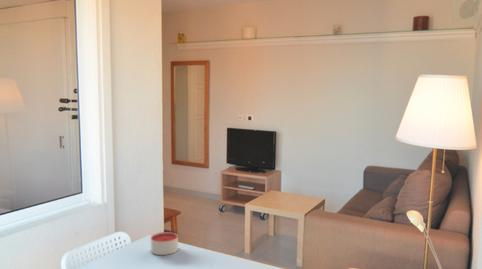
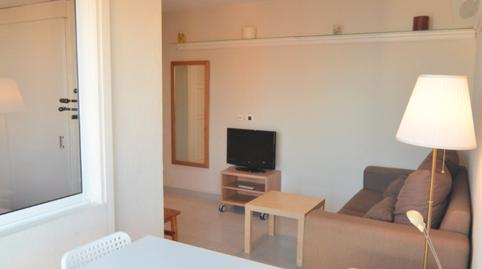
- candle [150,231,179,256]
